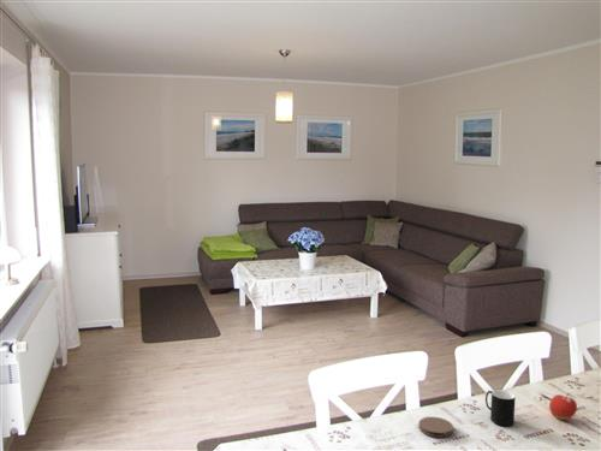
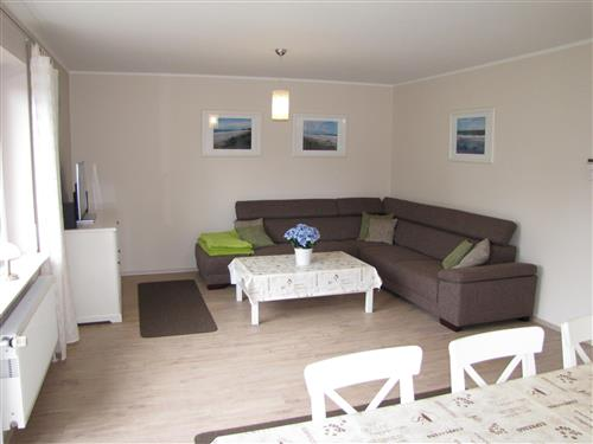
- coaster [417,416,454,439]
- fruit [548,392,578,421]
- cup [484,388,517,427]
